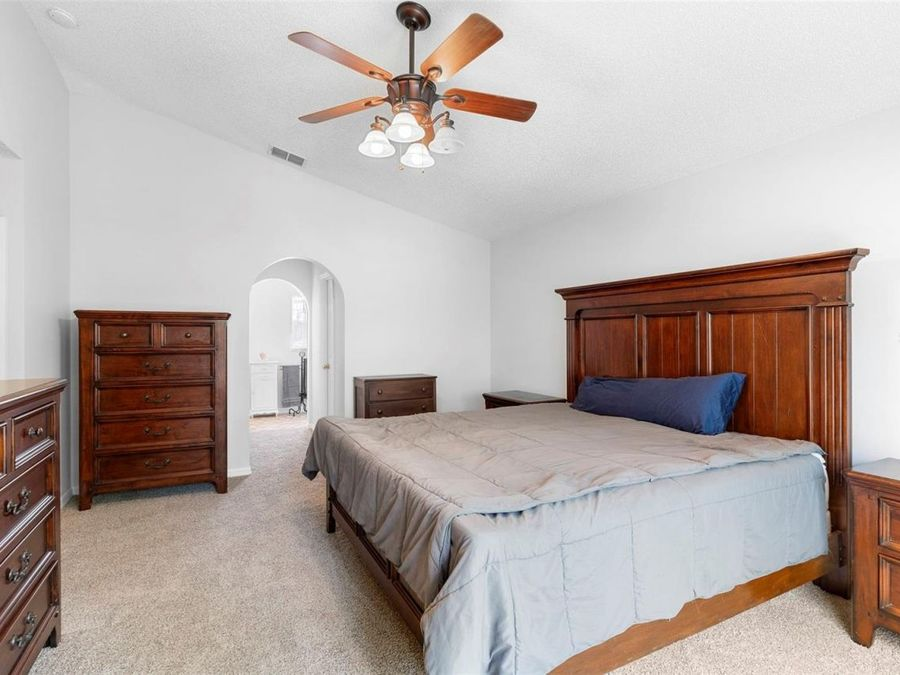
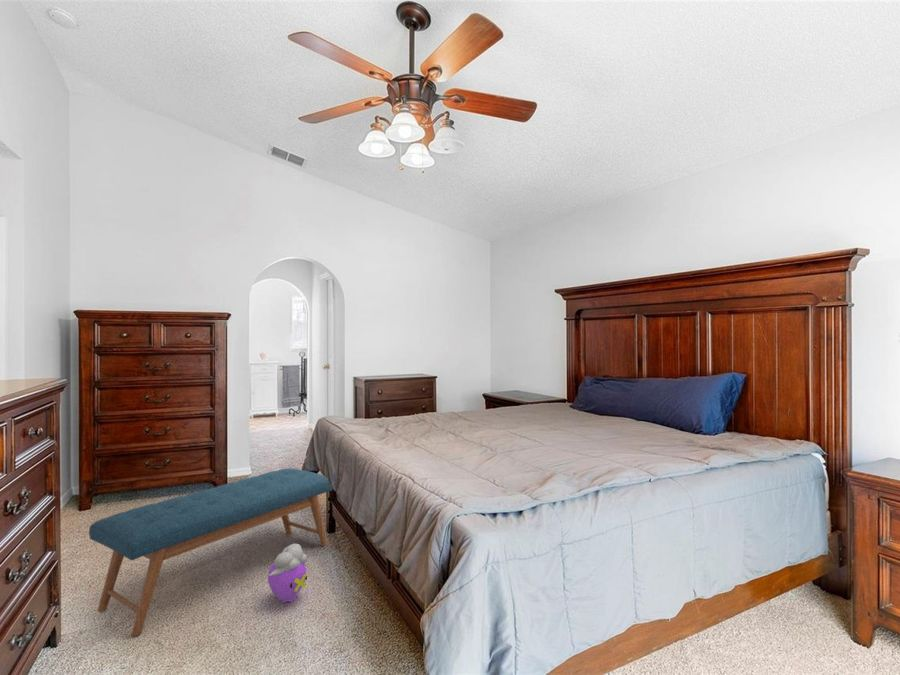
+ plush toy [267,543,308,604]
+ bench [88,467,334,637]
